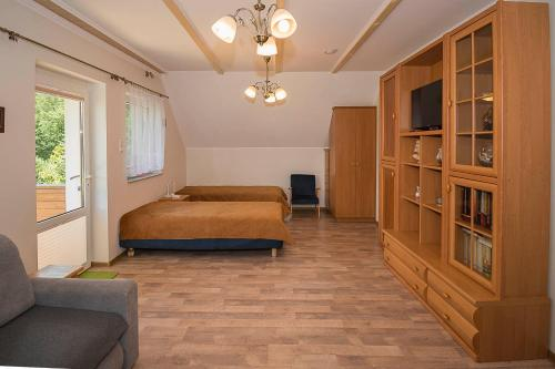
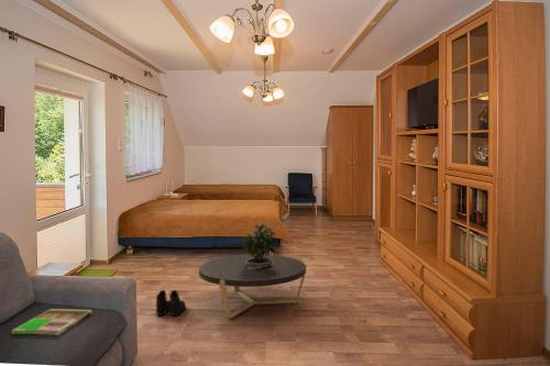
+ boots [155,289,187,317]
+ magazine [11,308,92,336]
+ potted plant [241,223,277,269]
+ coffee table [198,254,307,320]
